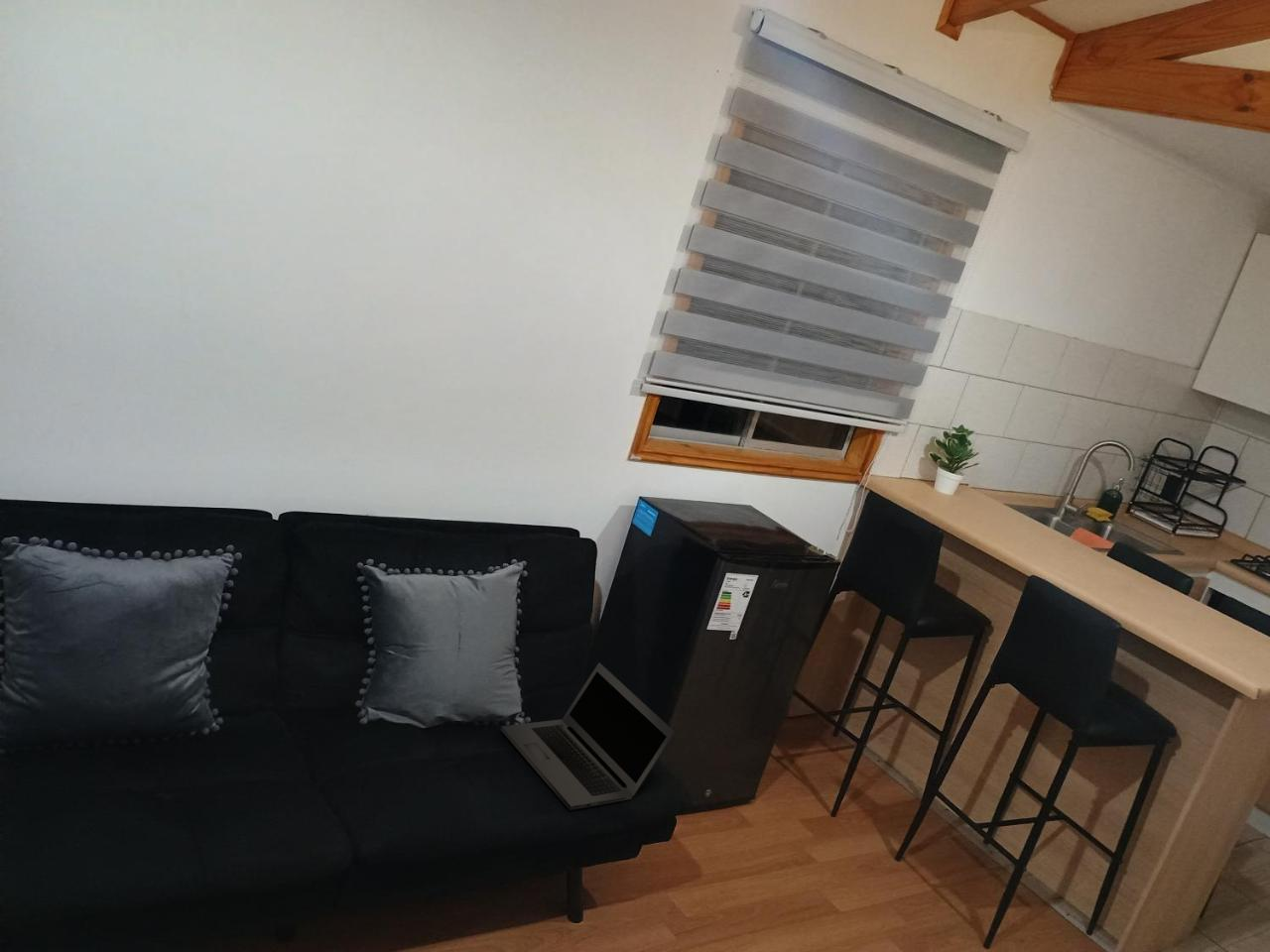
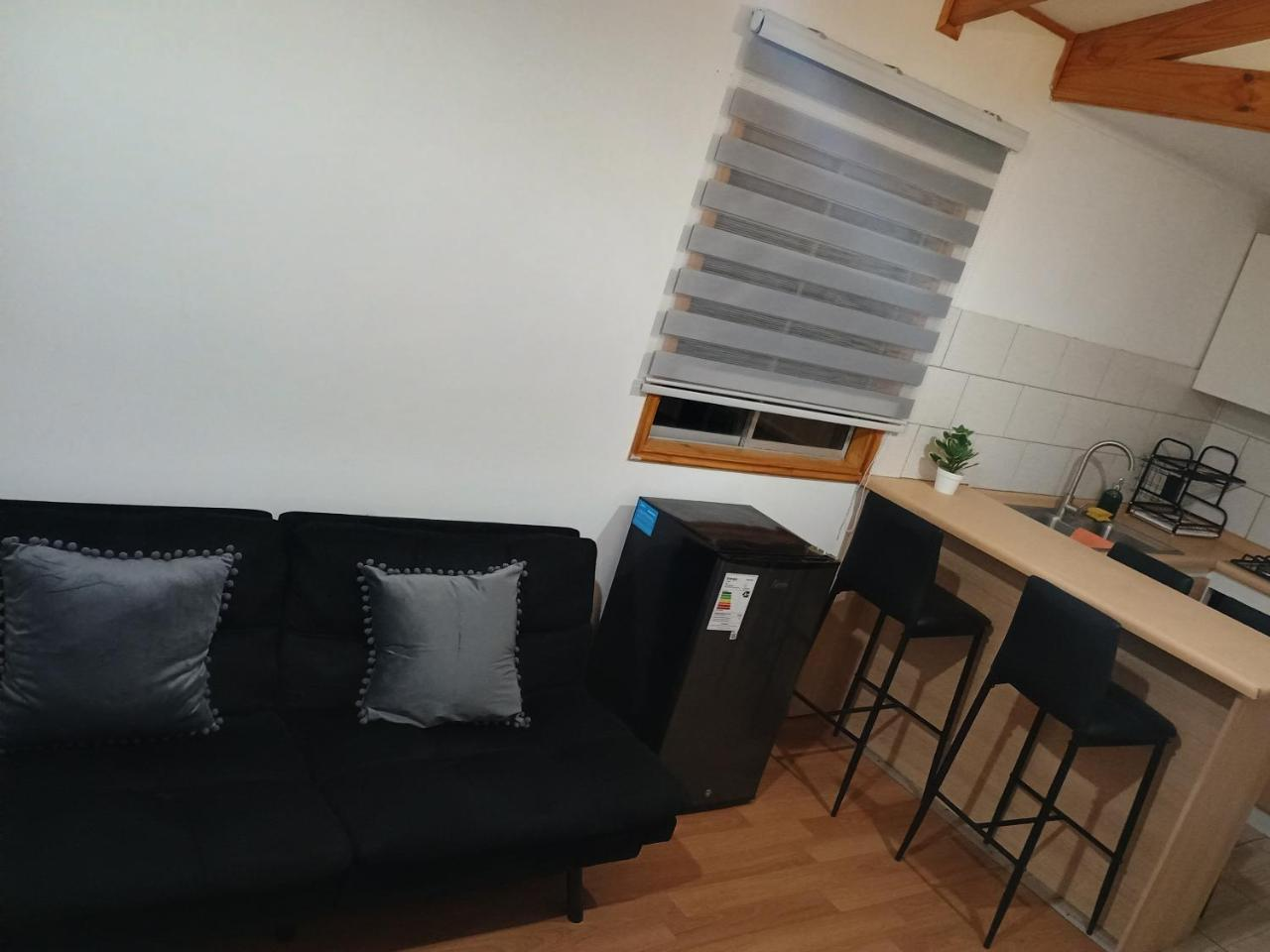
- laptop [500,661,677,811]
